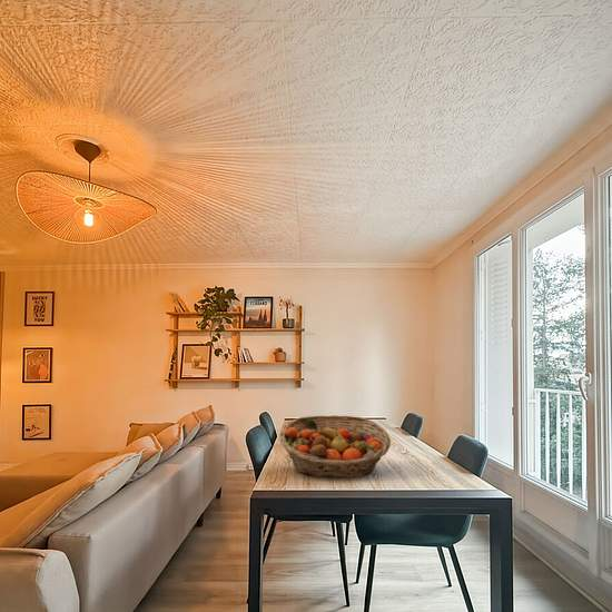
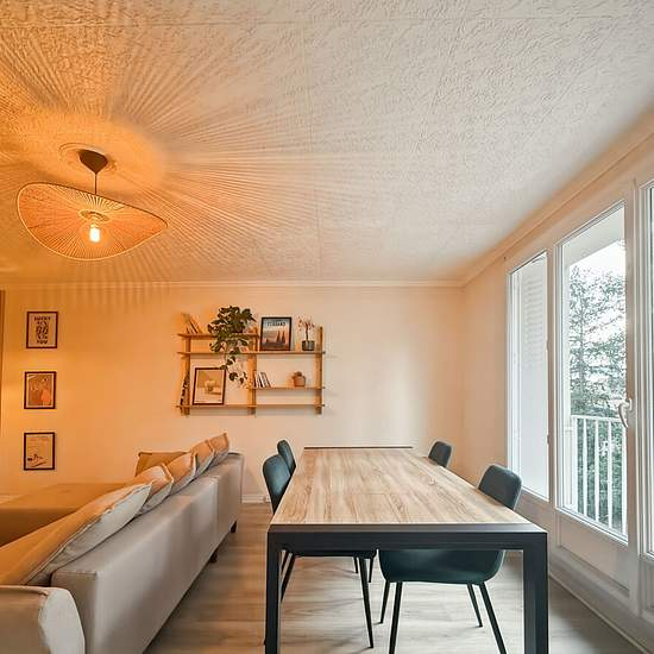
- fruit basket [278,414,392,478]
